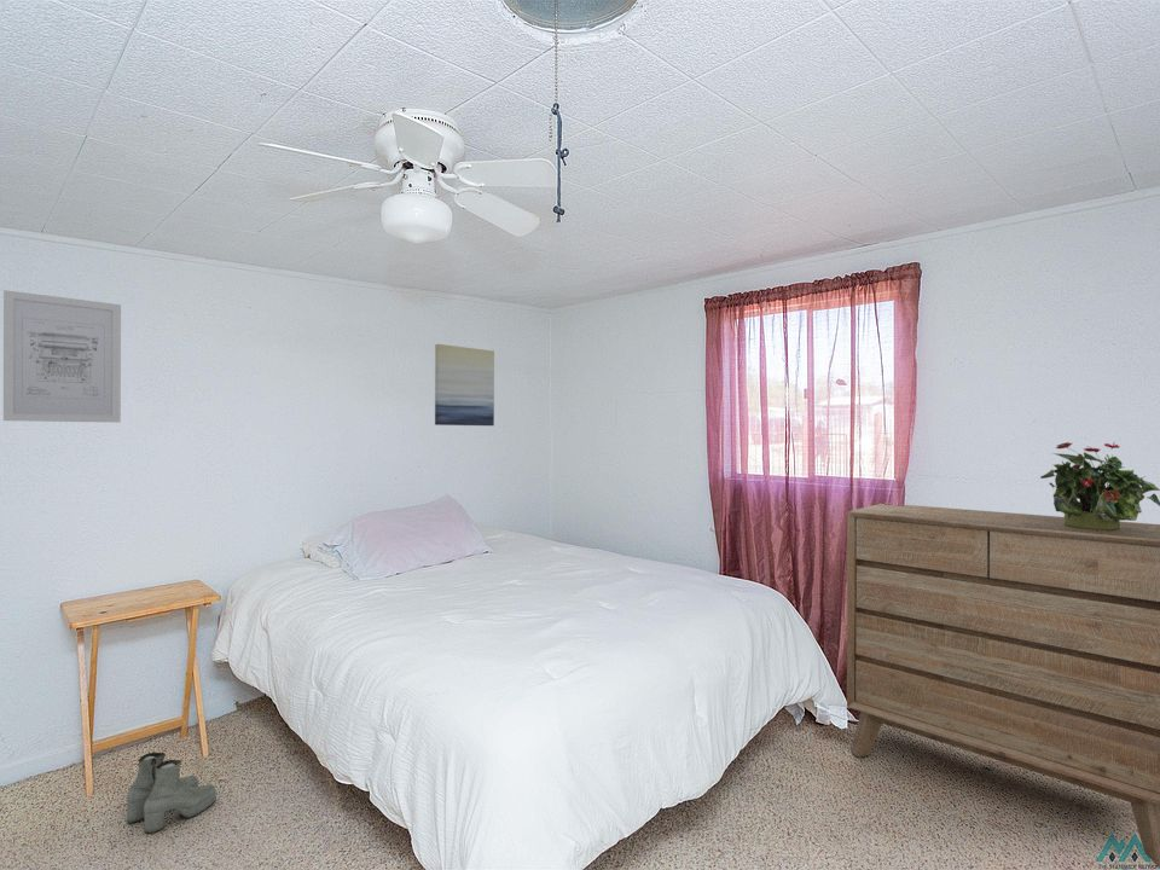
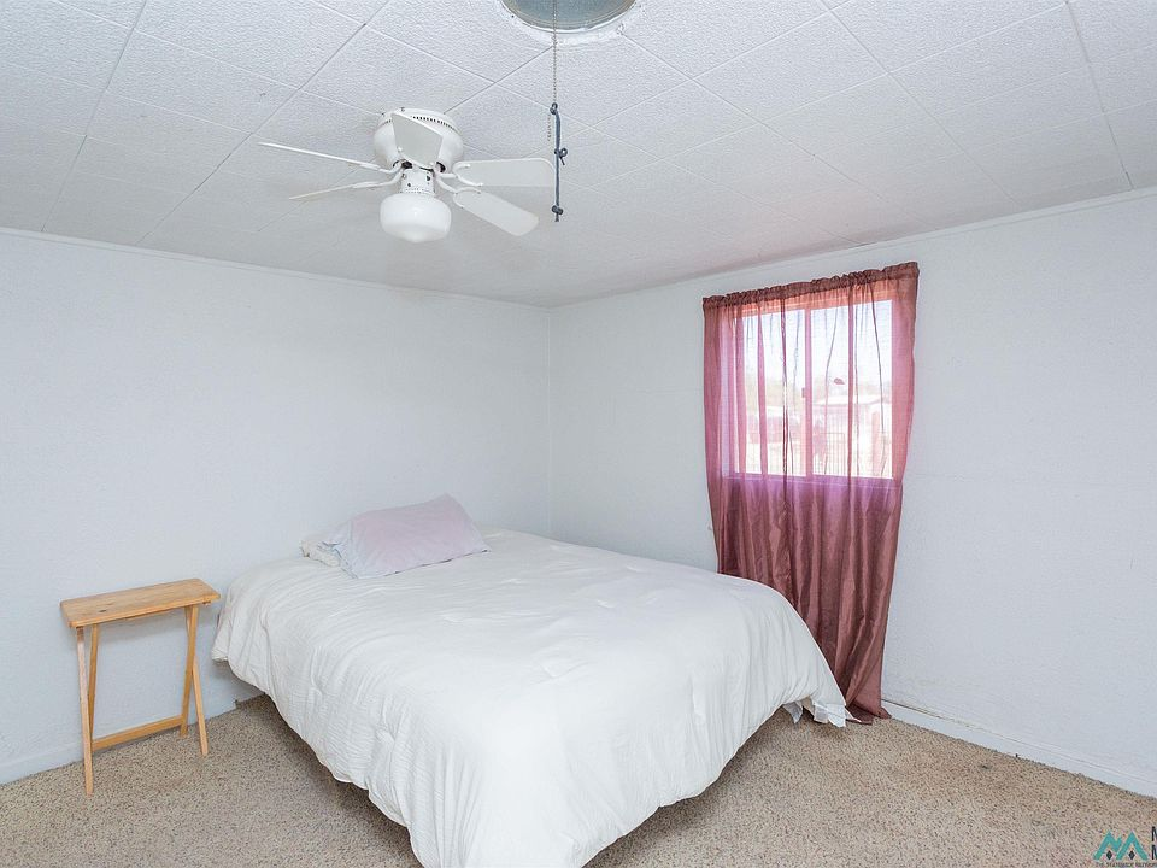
- potted plant [1039,441,1160,530]
- boots [126,752,218,835]
- wall art [2,289,122,424]
- dresser [846,503,1160,868]
- wall art [434,343,495,427]
